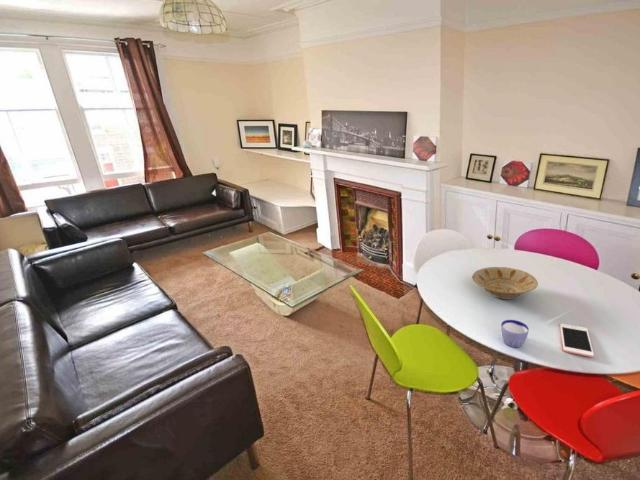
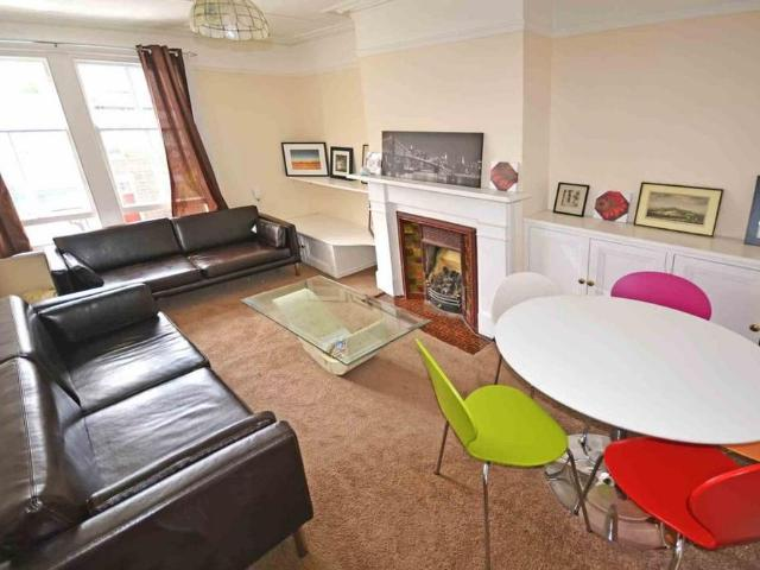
- cup [500,319,530,348]
- bowl [471,266,539,300]
- cell phone [559,323,595,358]
